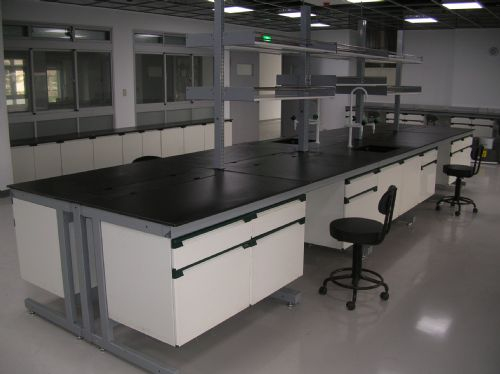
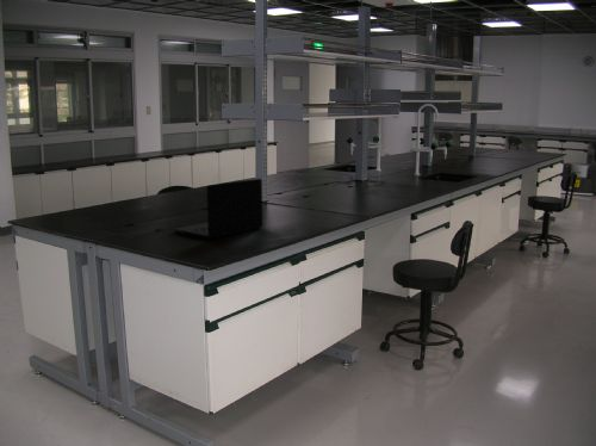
+ laptop [173,178,263,240]
